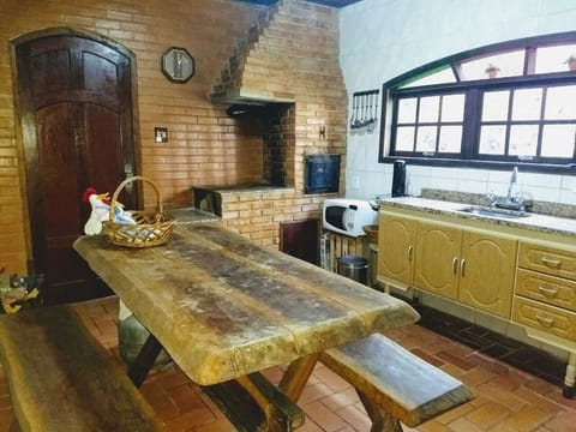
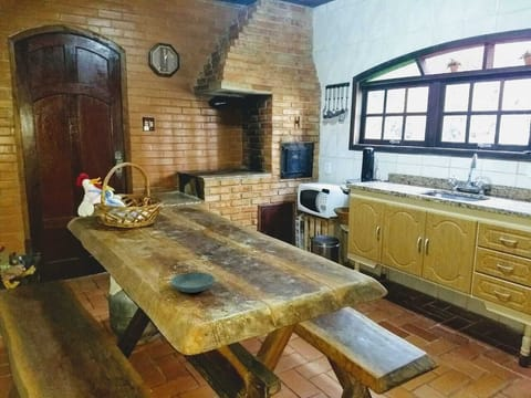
+ saucer [169,271,216,294]
